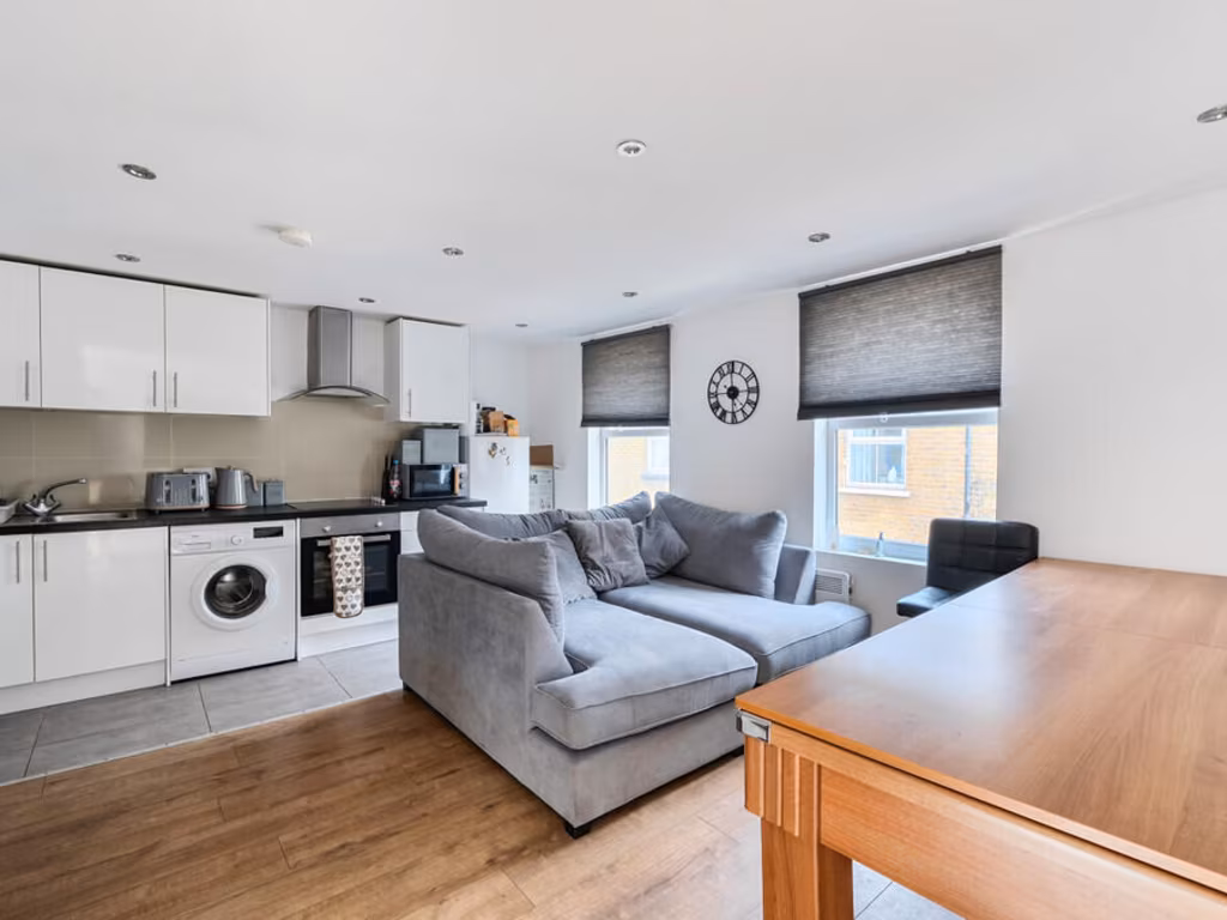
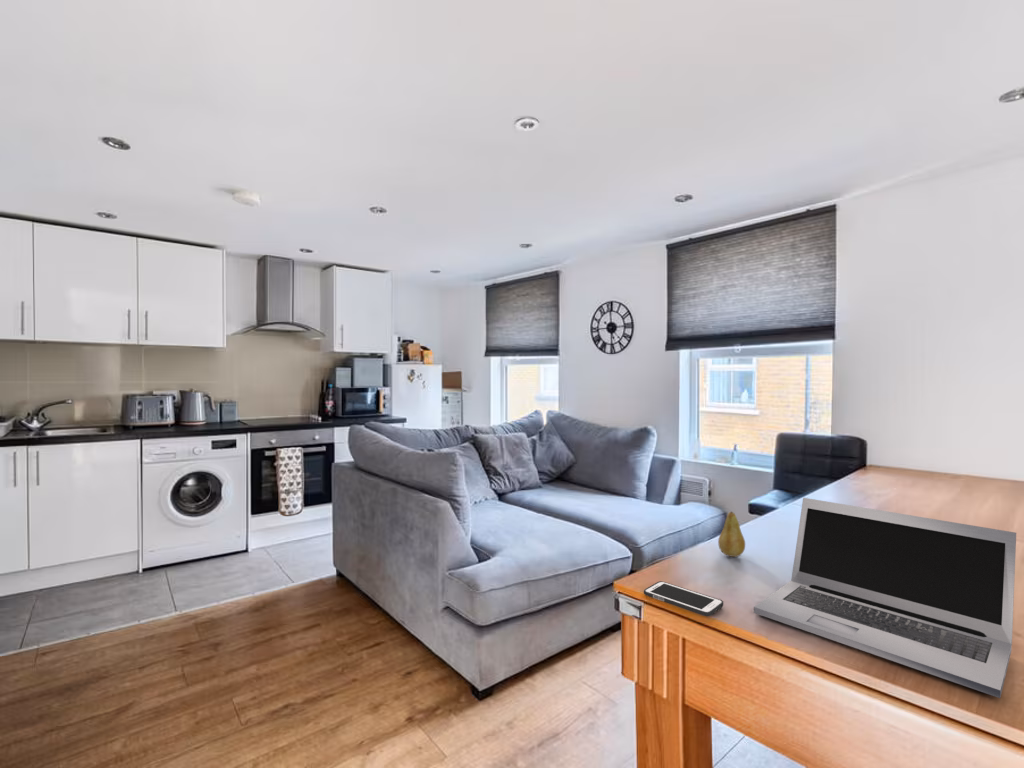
+ cell phone [643,580,724,617]
+ fruit [717,511,746,558]
+ laptop [753,497,1017,699]
